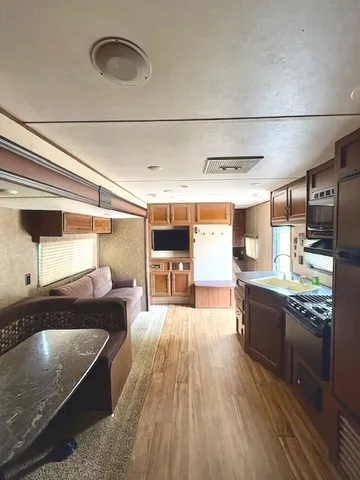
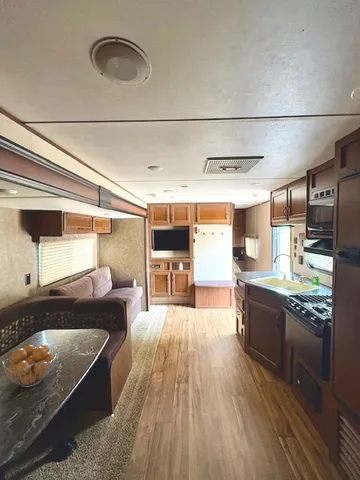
+ fruit basket [1,343,58,388]
